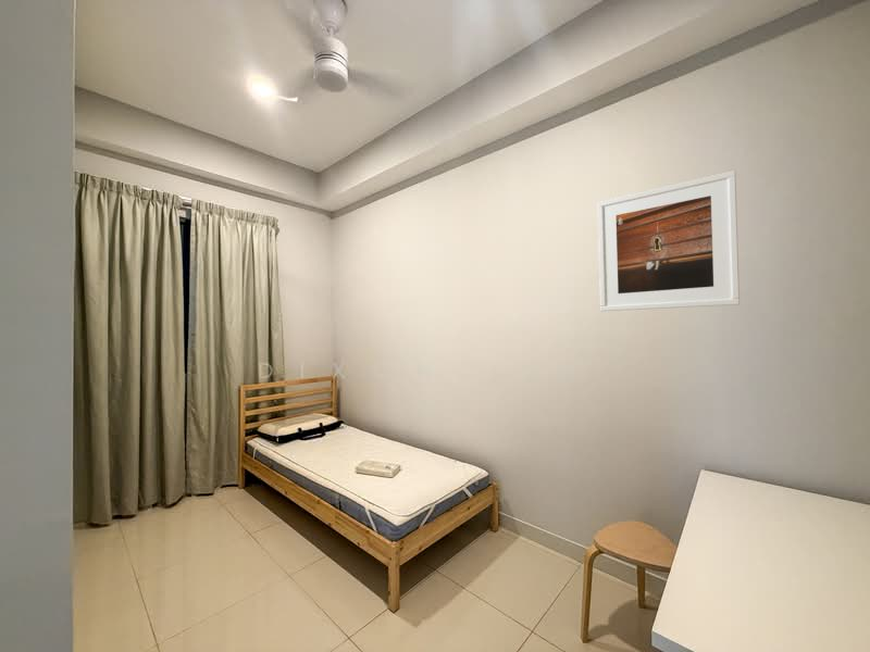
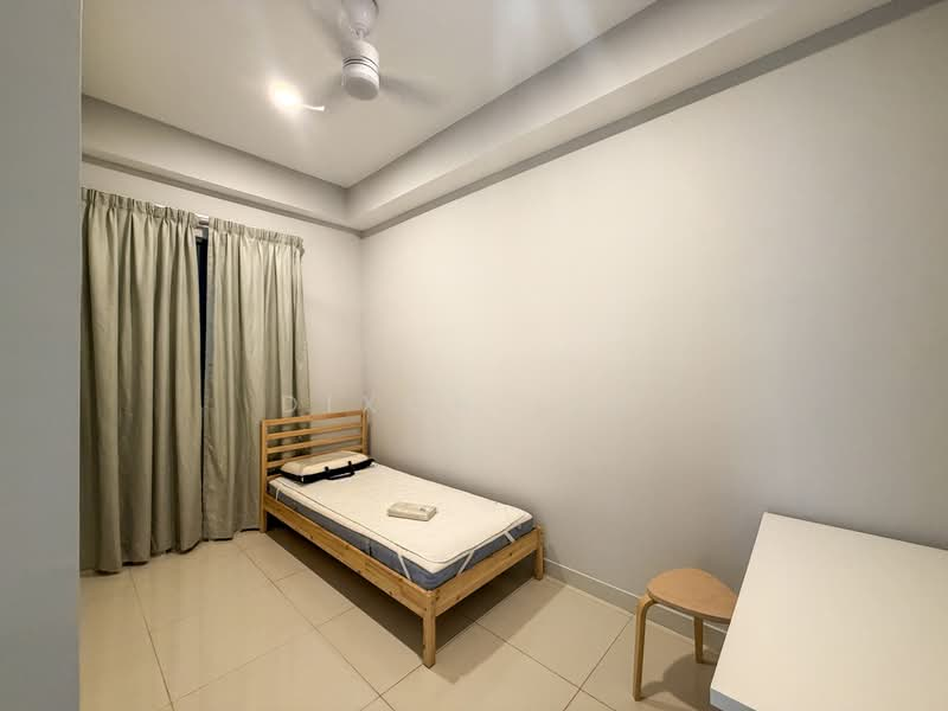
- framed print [597,170,741,312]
